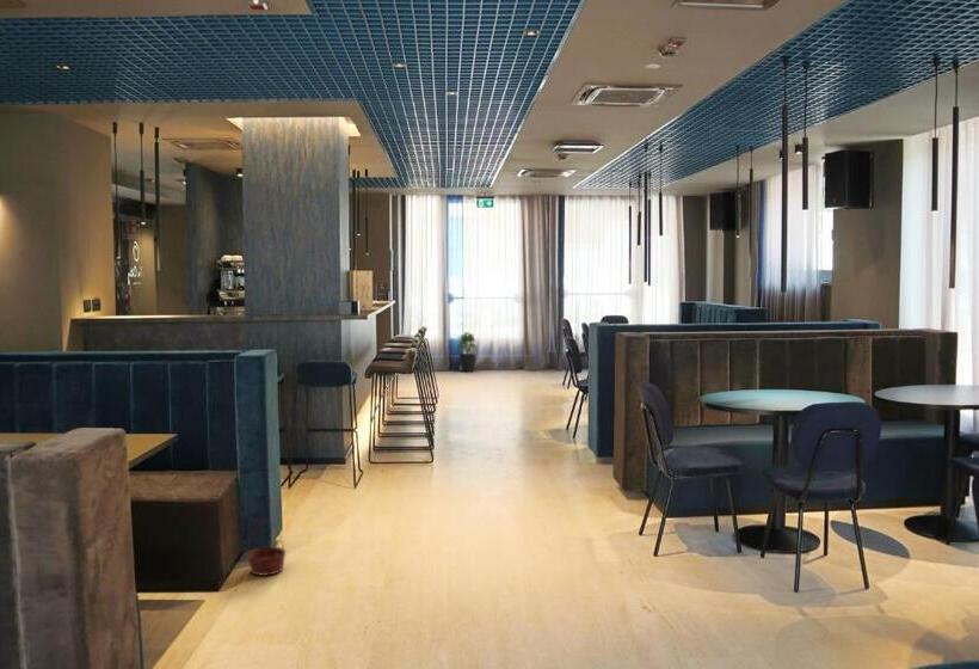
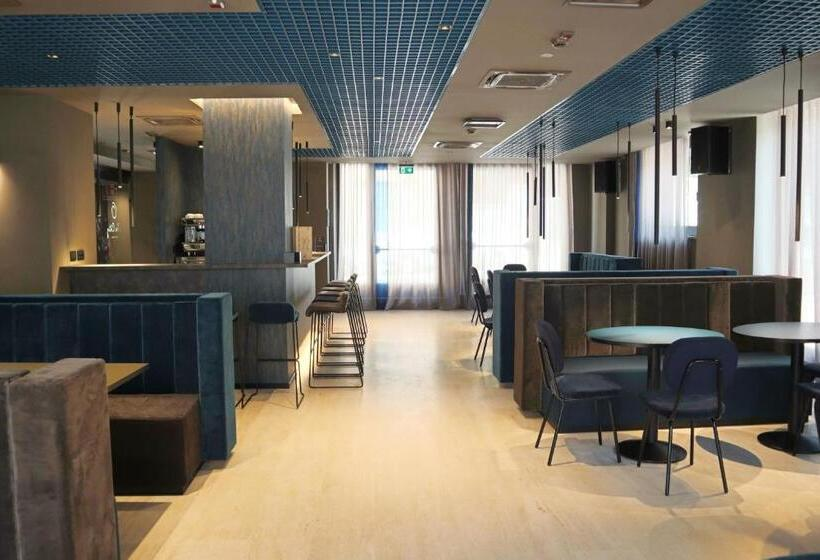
- basket [246,520,288,577]
- potted plant [455,331,478,373]
